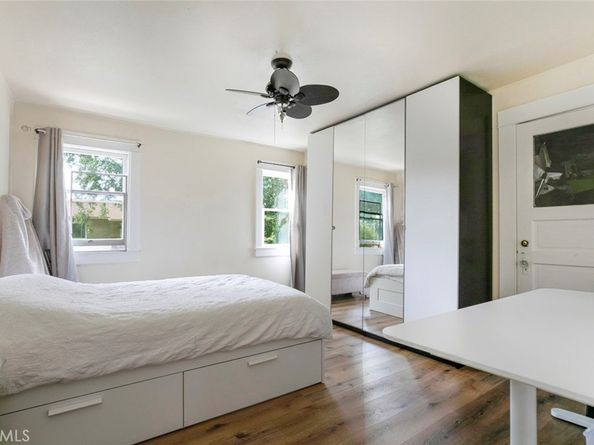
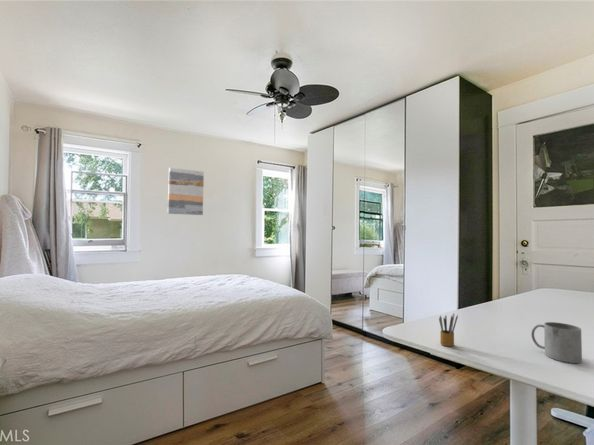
+ wall art [167,167,205,216]
+ mug [530,321,583,364]
+ pencil box [438,313,459,347]
